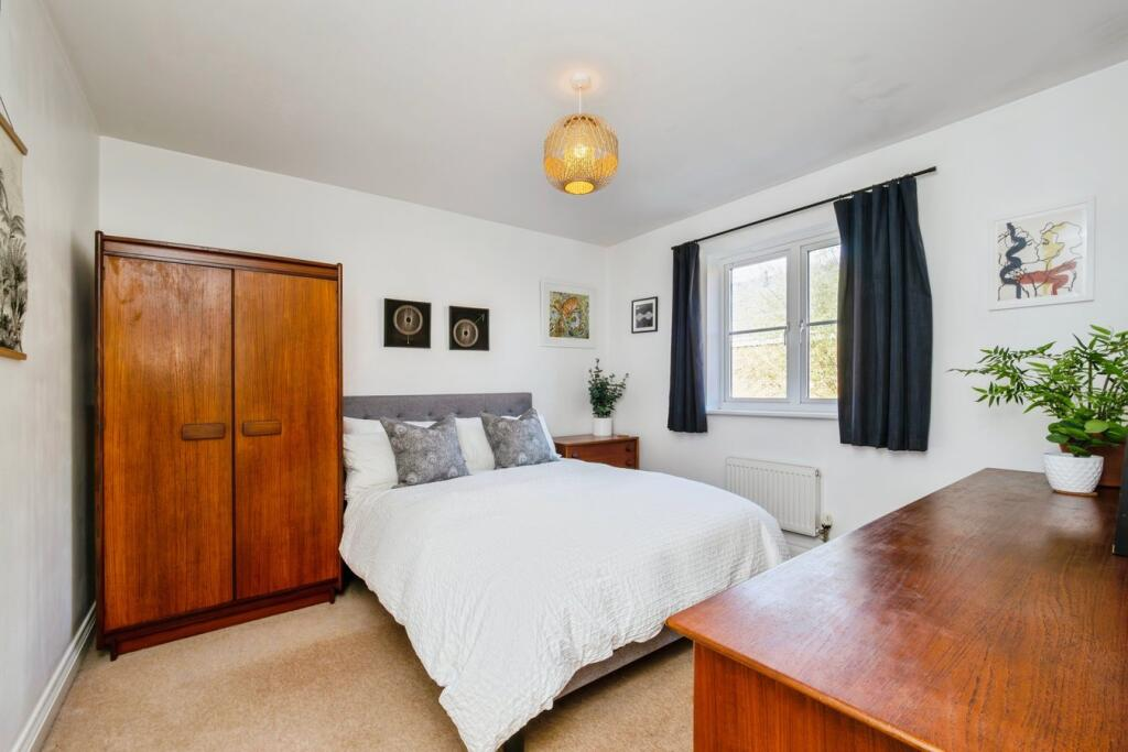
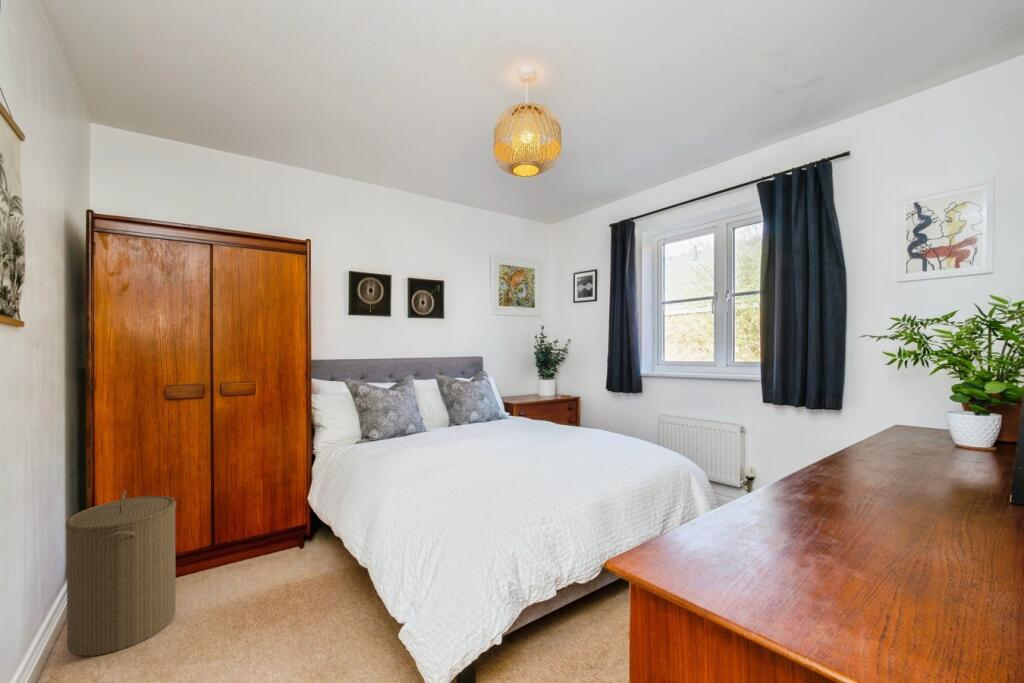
+ laundry hamper [65,490,177,657]
